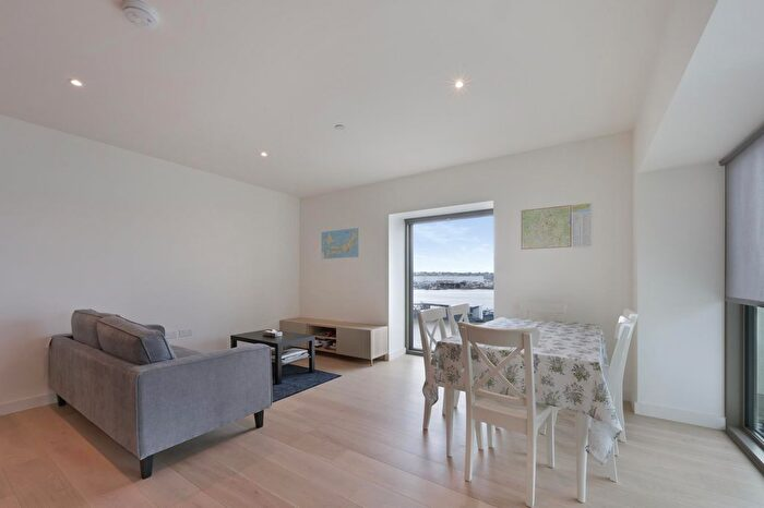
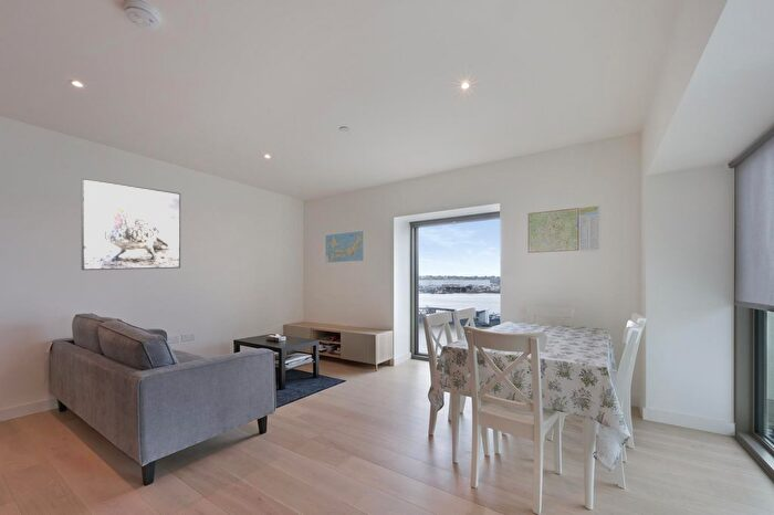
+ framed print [81,177,181,271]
